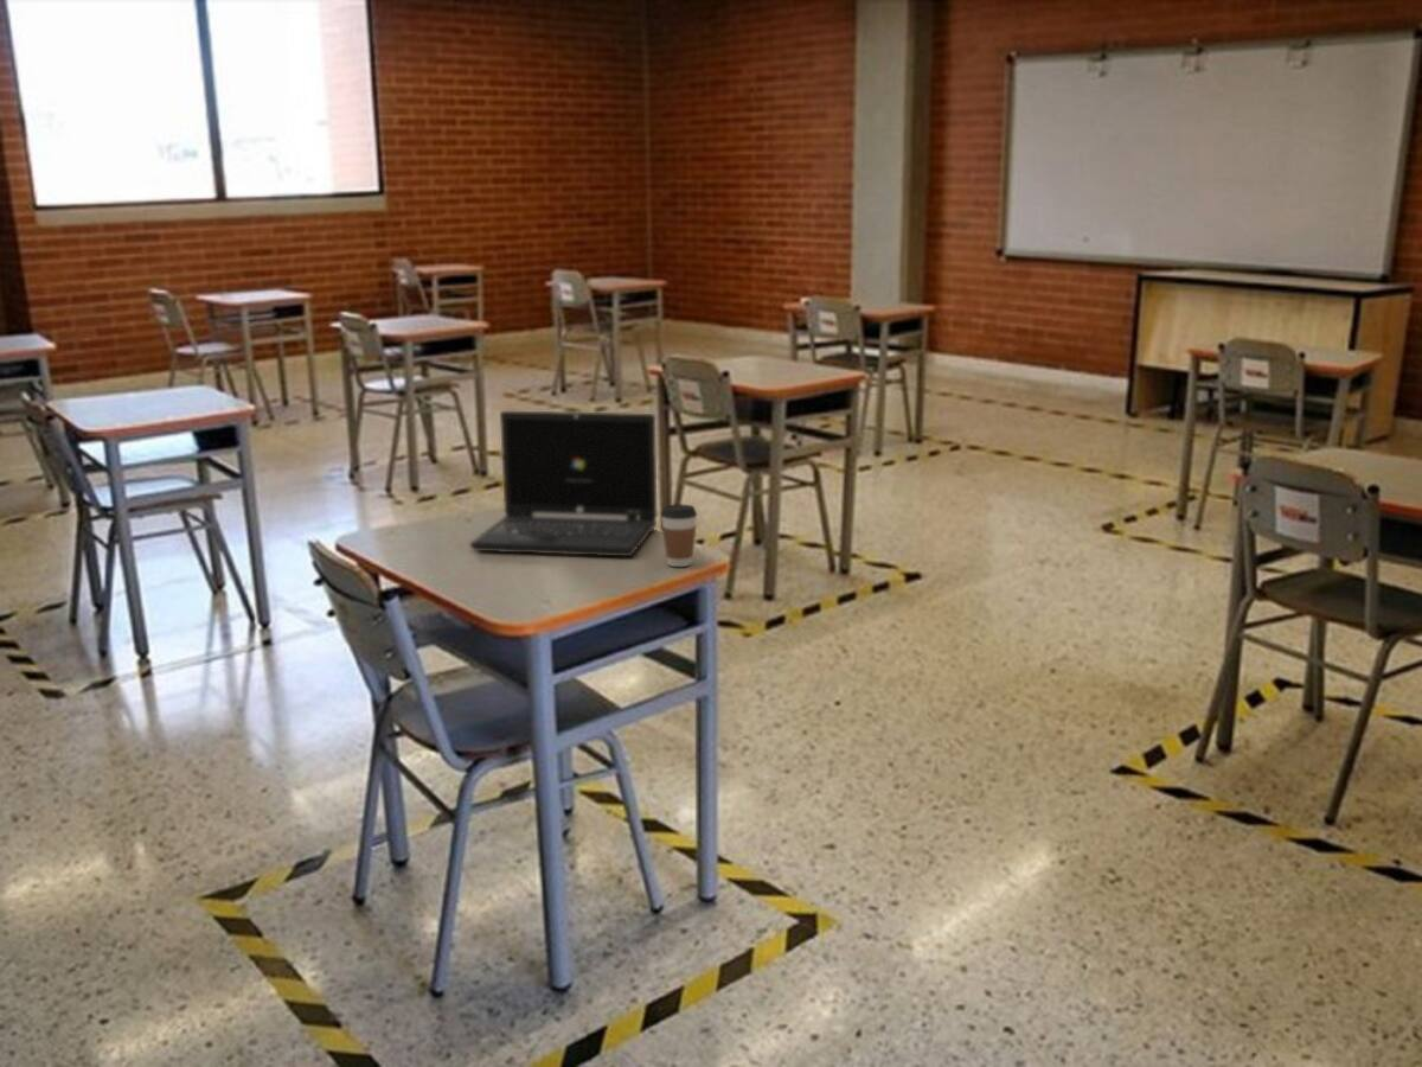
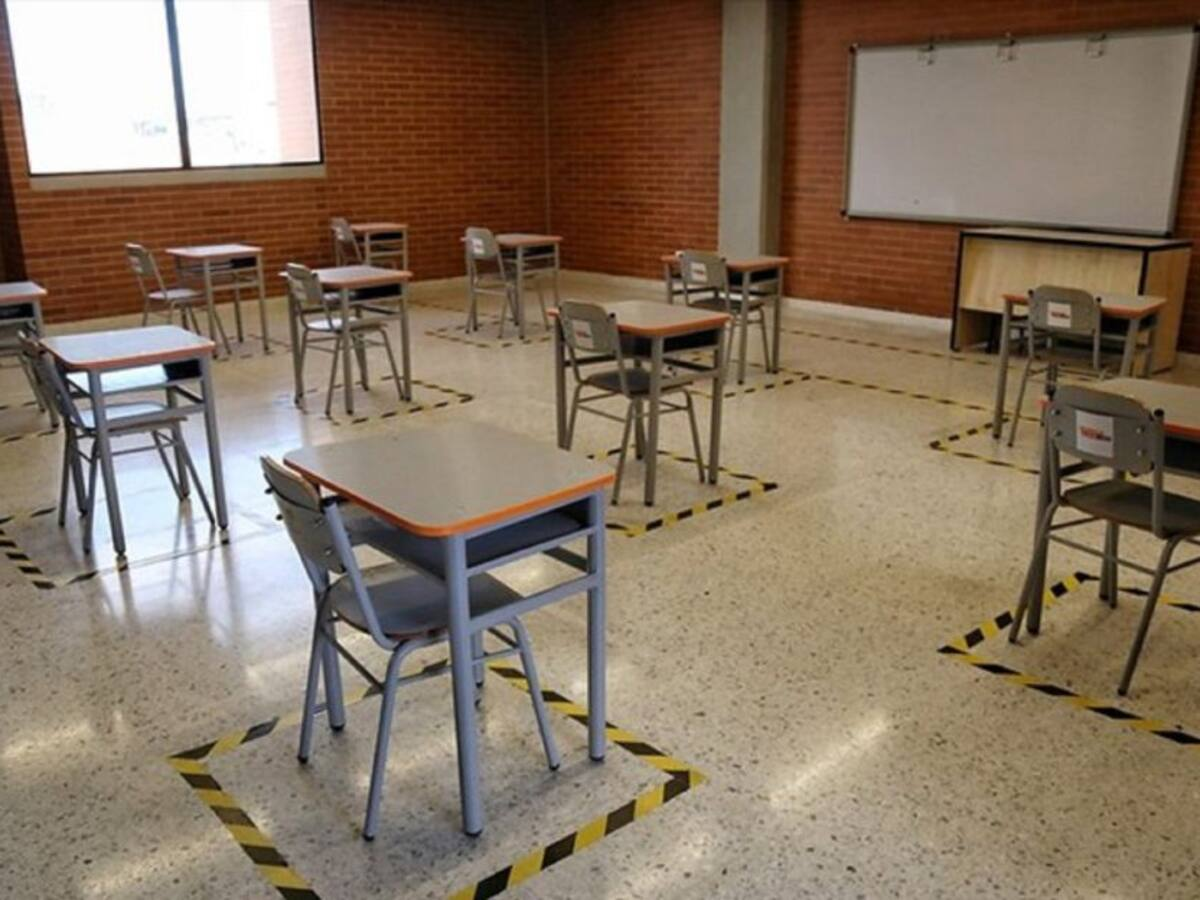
- laptop [469,410,658,558]
- coffee cup [660,503,698,568]
